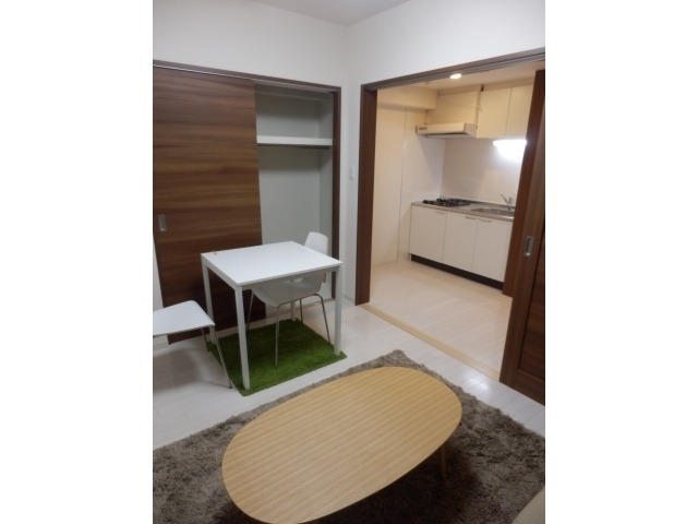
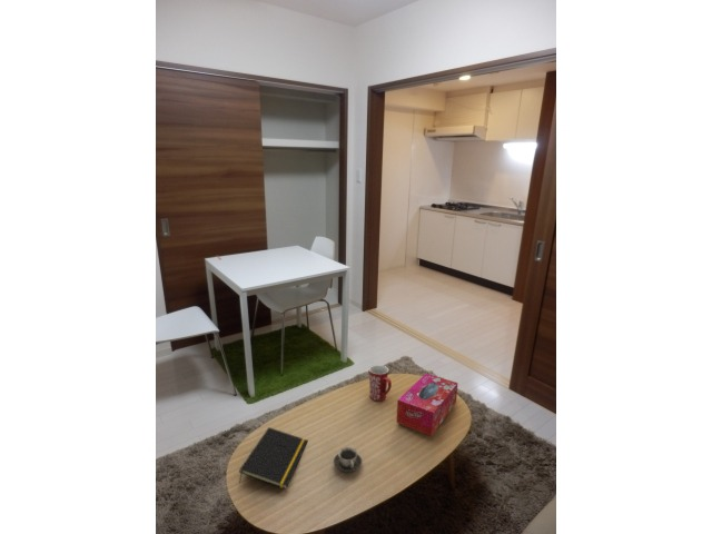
+ tissue box [395,373,458,437]
+ cup [333,446,363,474]
+ mug [368,364,393,402]
+ notepad [238,426,309,490]
